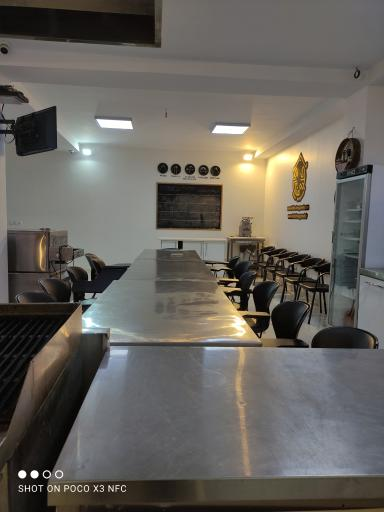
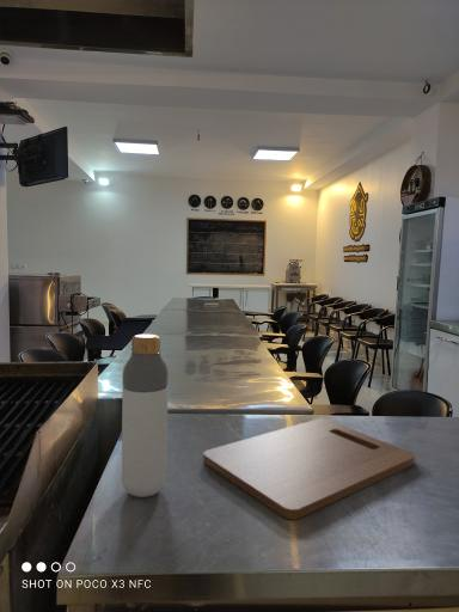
+ cutting board [202,417,416,520]
+ bottle [121,333,170,498]
